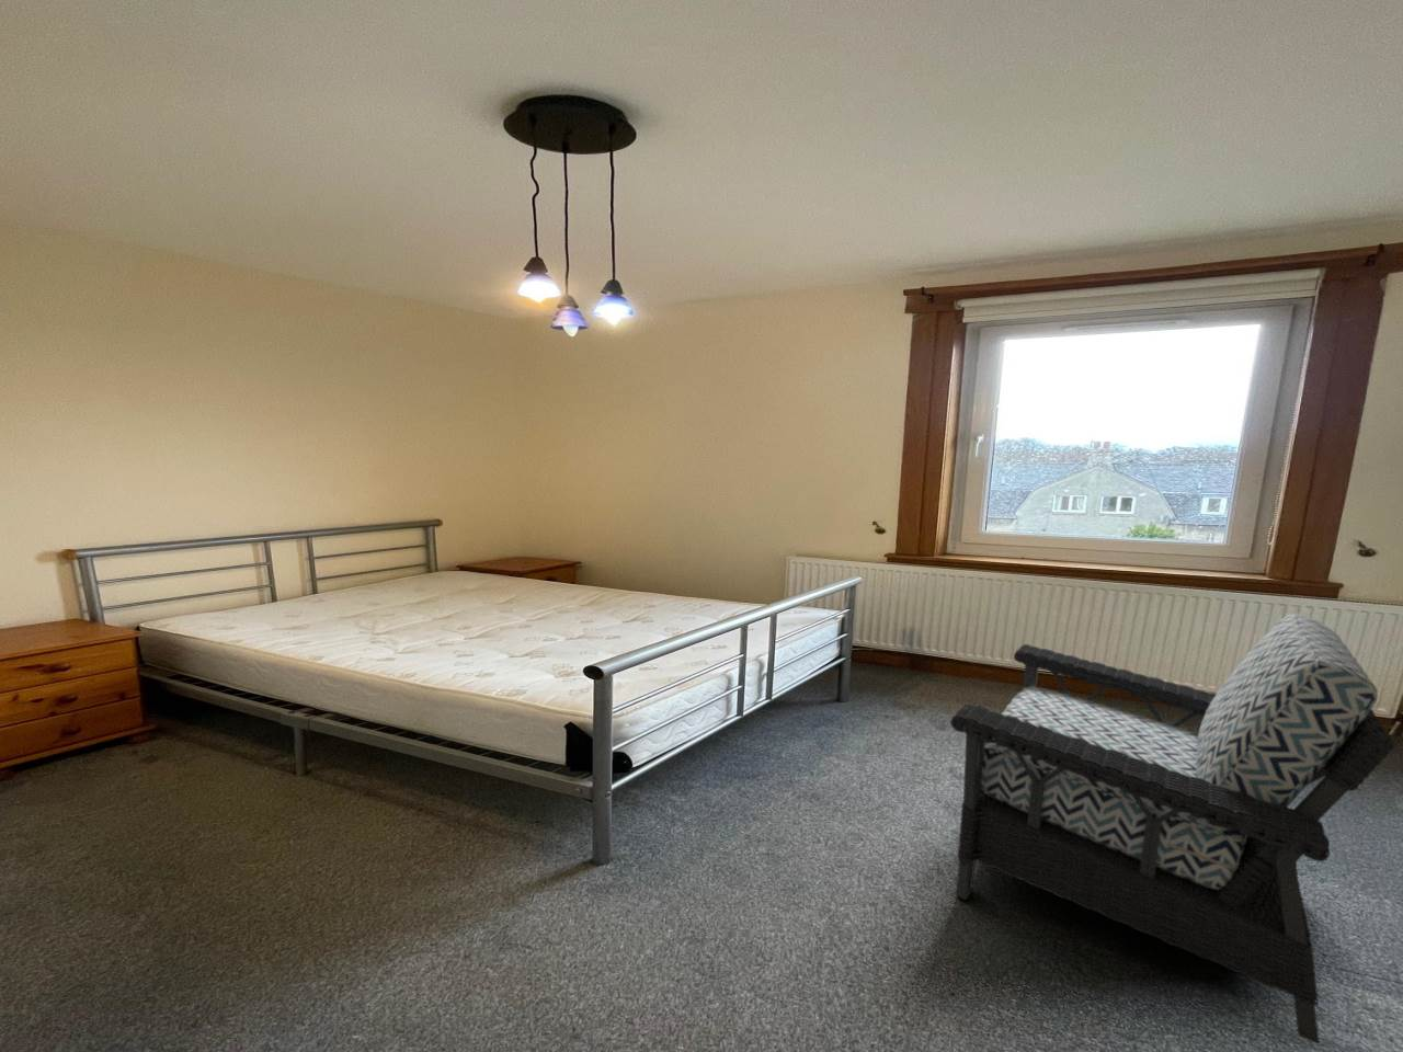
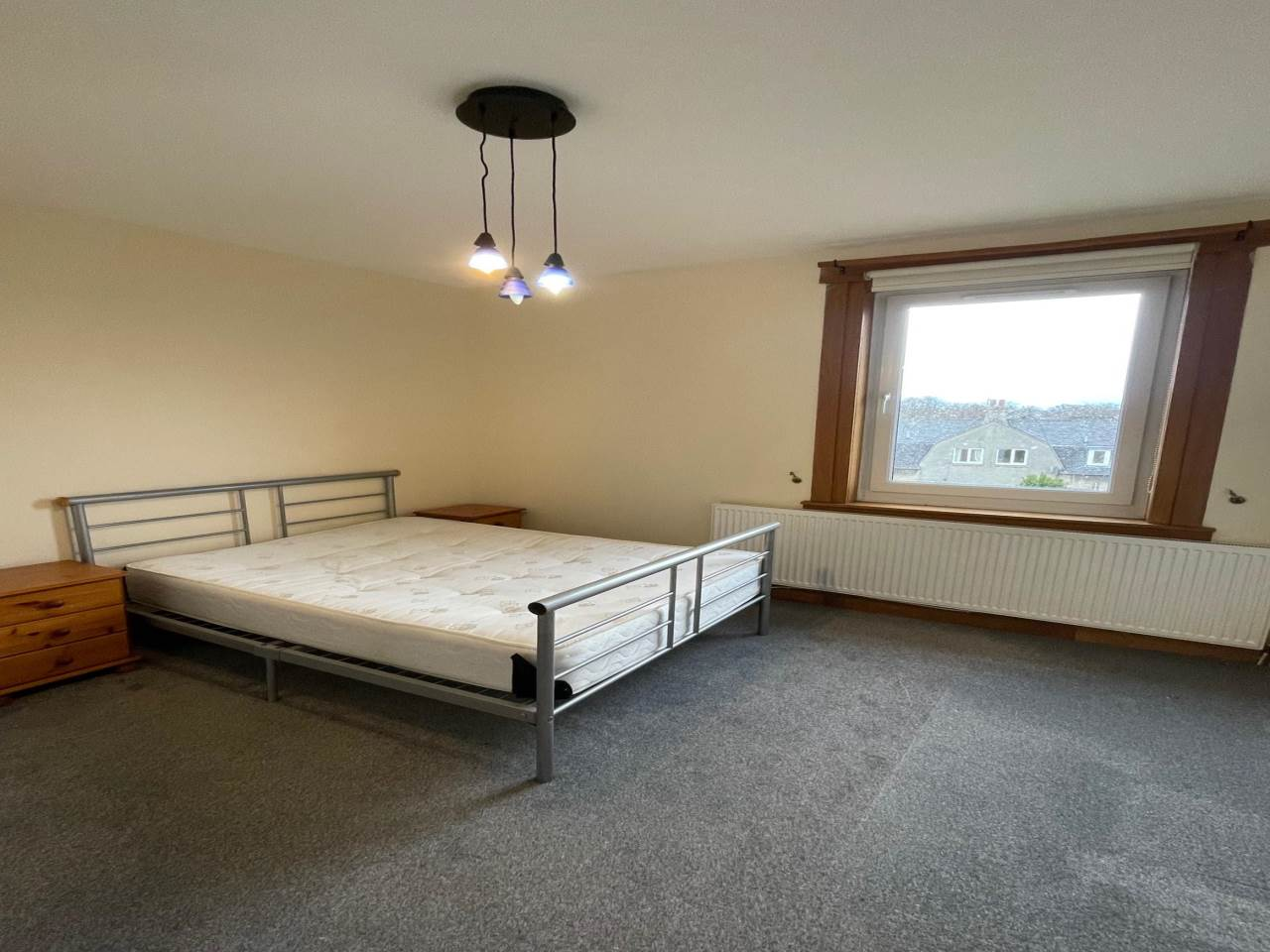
- armchair [950,612,1395,1045]
